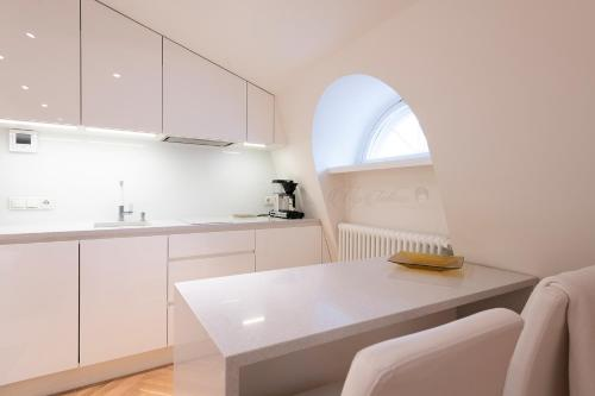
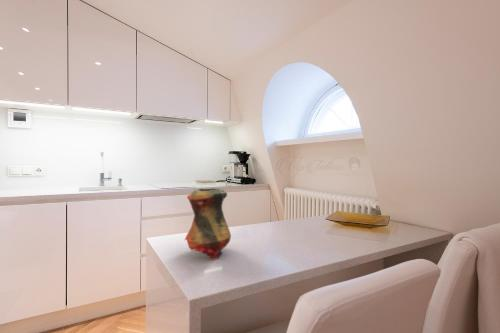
+ vase [184,187,232,260]
